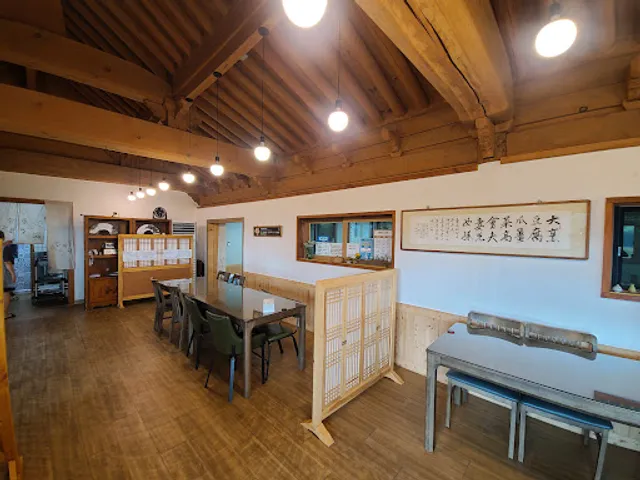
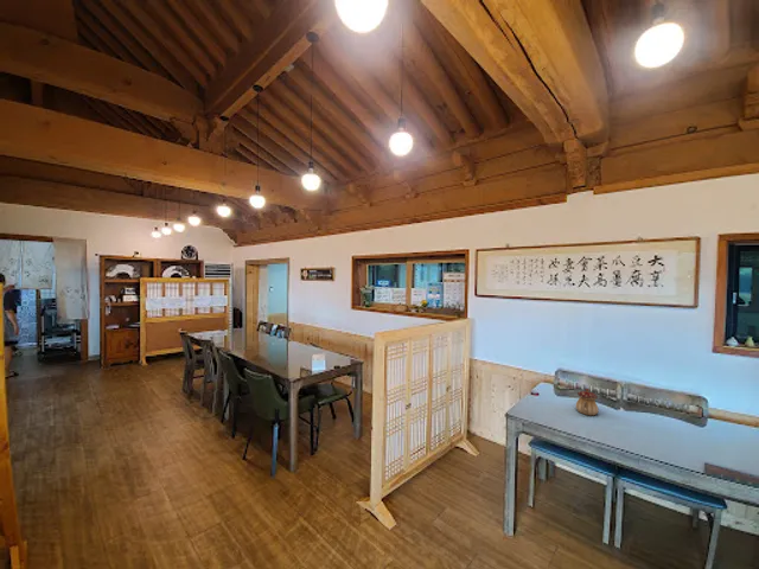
+ teapot [575,388,599,416]
